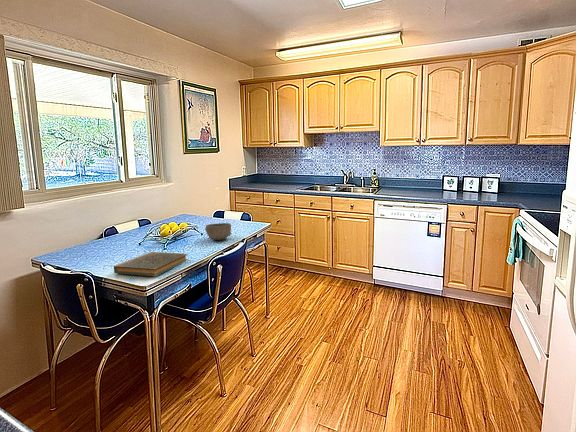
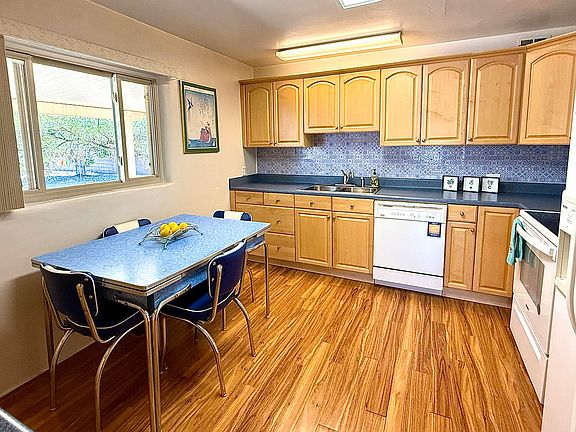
- bowl [204,222,232,241]
- book [113,251,188,277]
